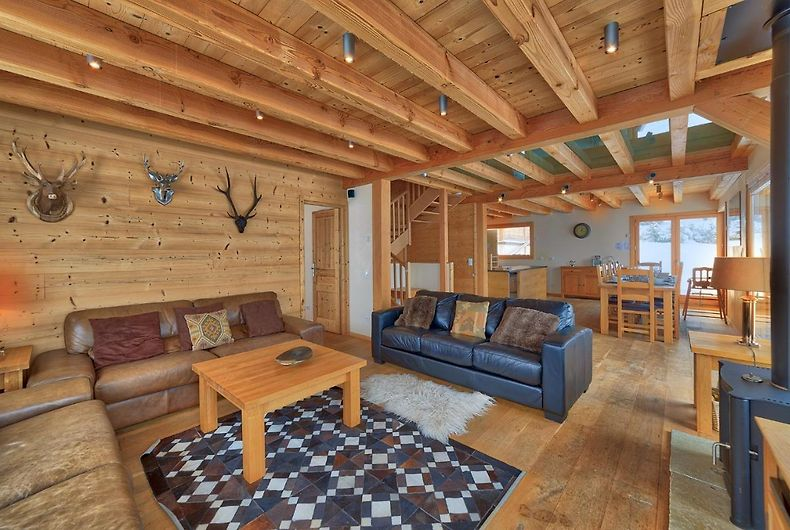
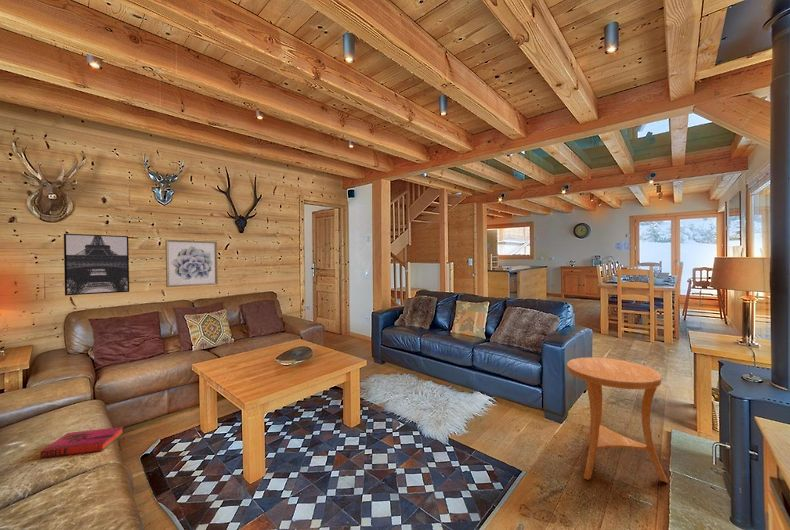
+ wall art [63,233,130,296]
+ hardback book [39,426,124,459]
+ wall art [165,239,219,288]
+ side table [566,356,669,484]
